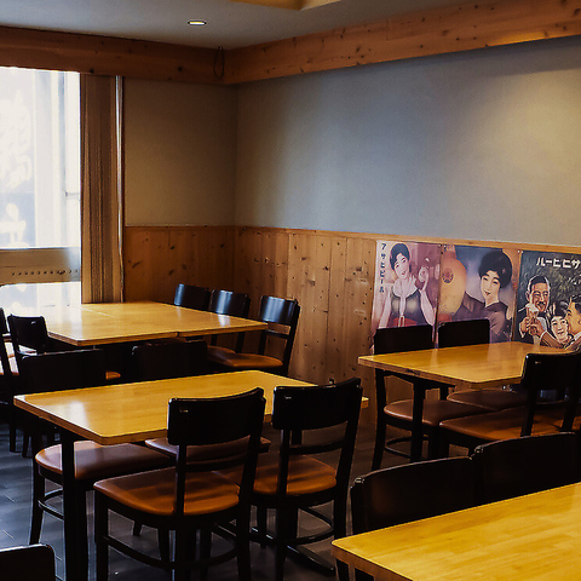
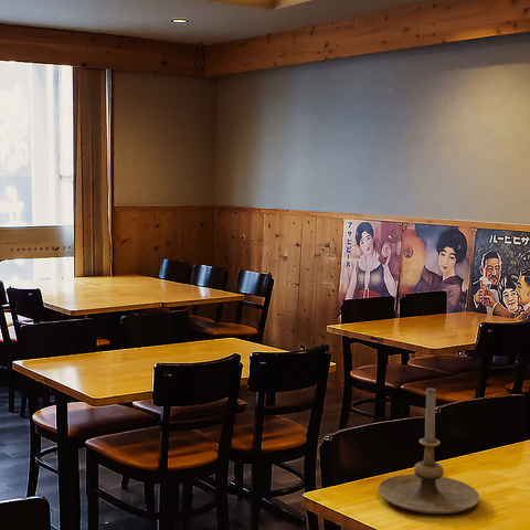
+ candle holder [377,386,480,515]
